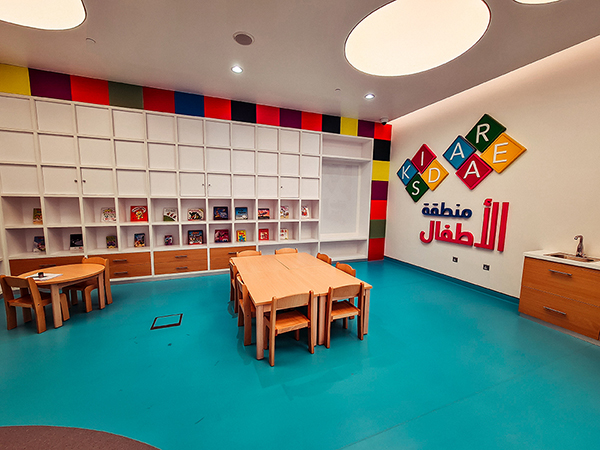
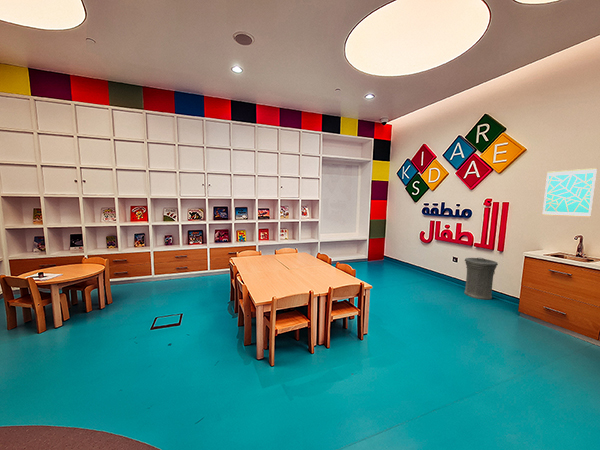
+ wall art [542,167,598,218]
+ trash can [463,257,499,301]
